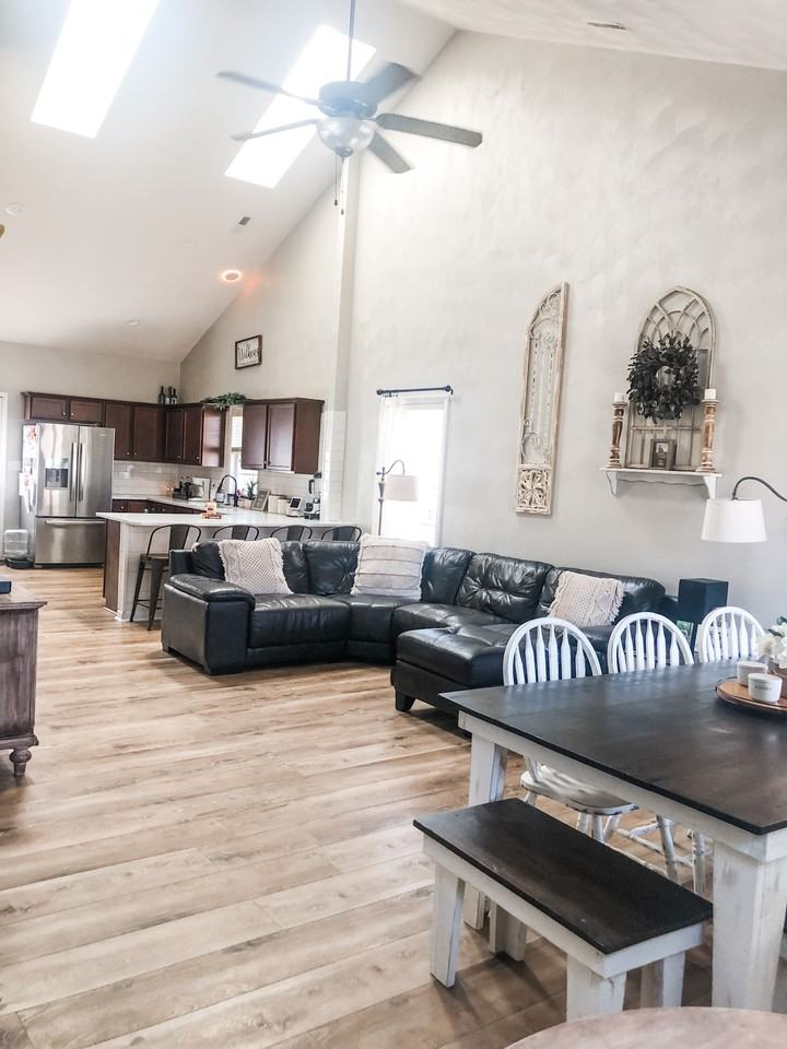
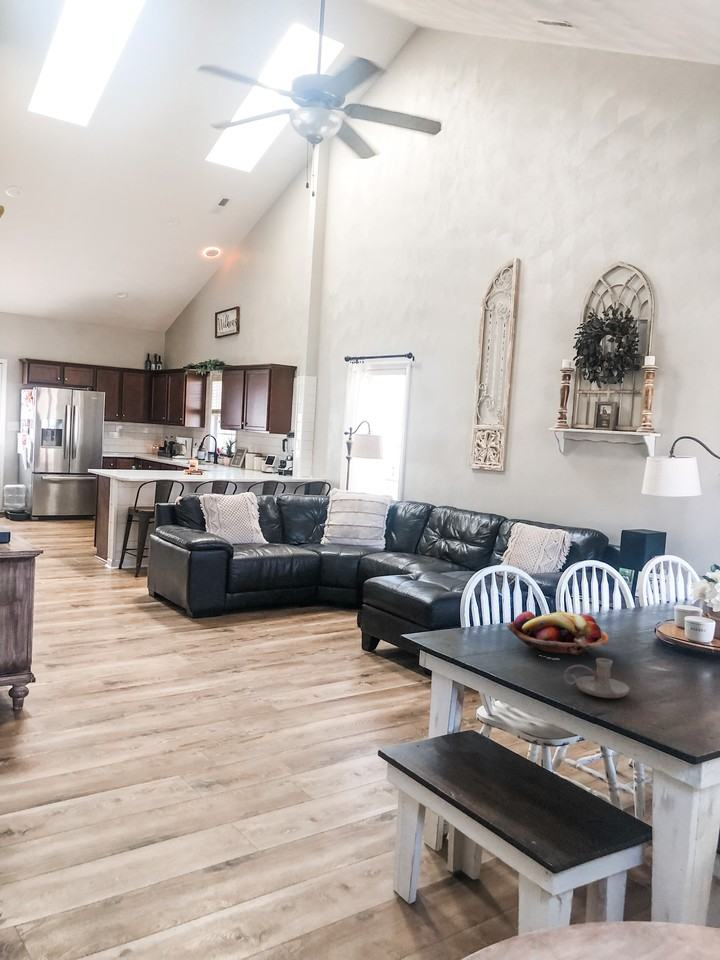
+ candle holder [563,657,631,699]
+ fruit basket [506,610,610,657]
